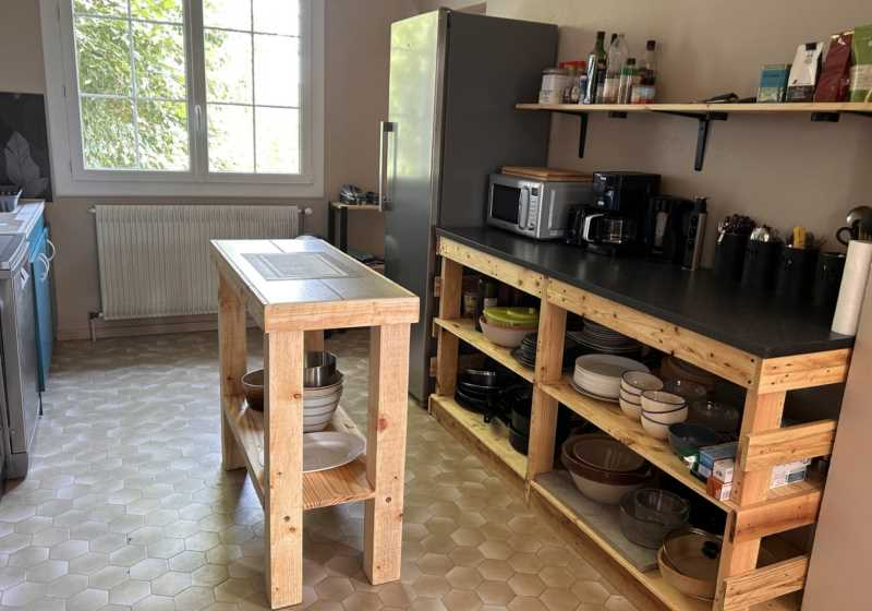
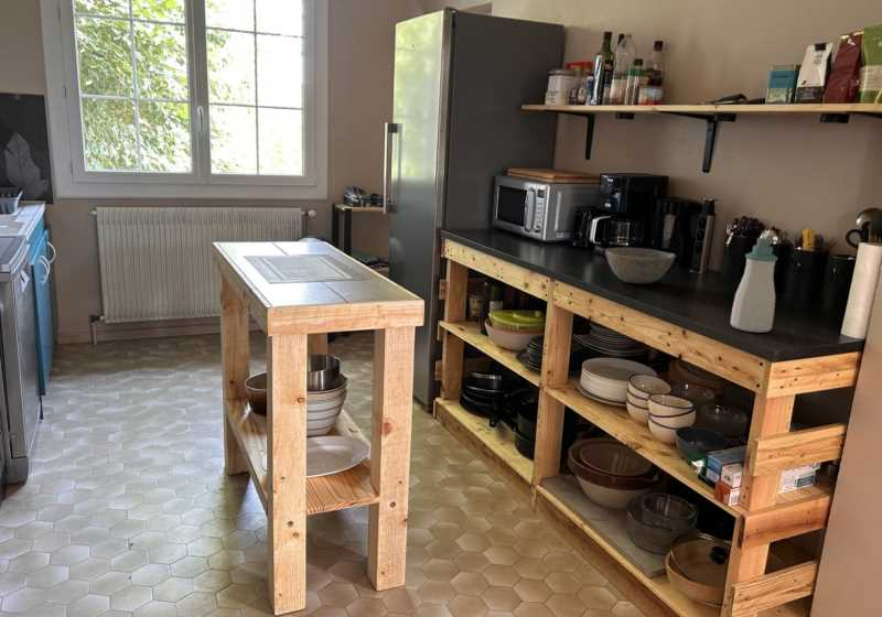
+ soap bottle [730,237,783,334]
+ bowl [604,247,677,284]
